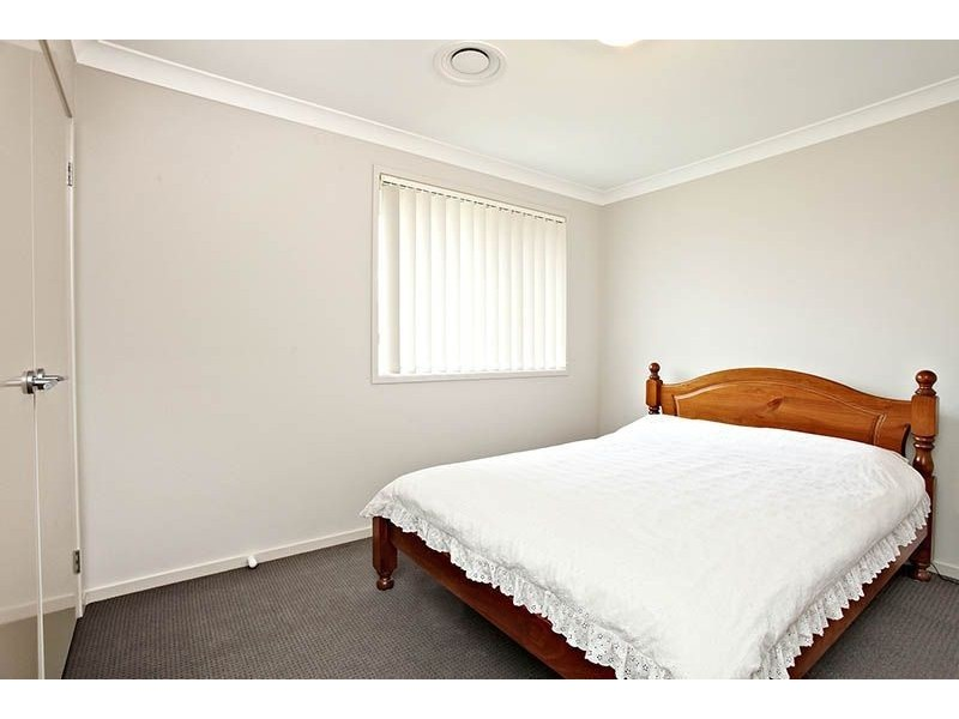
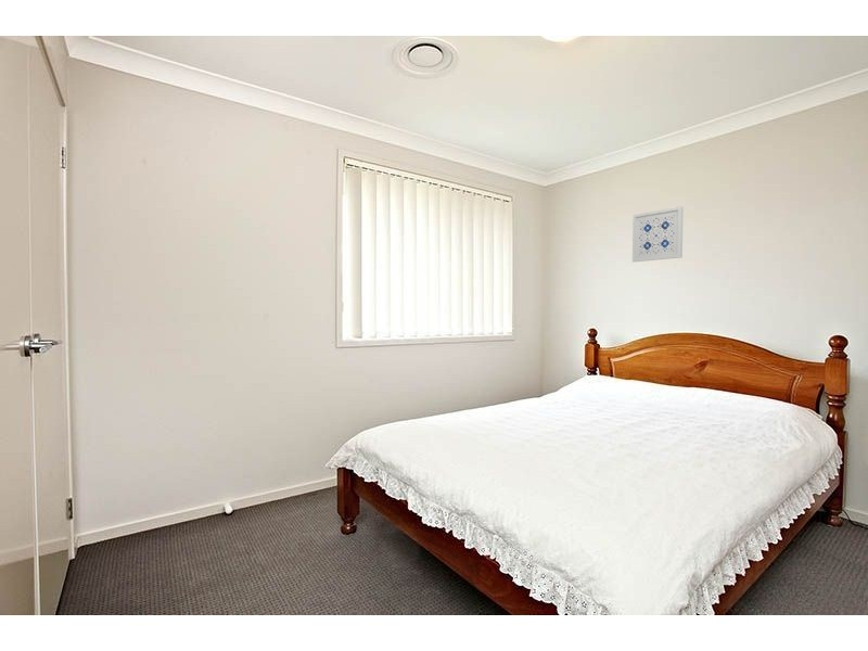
+ wall art [631,205,685,263]
